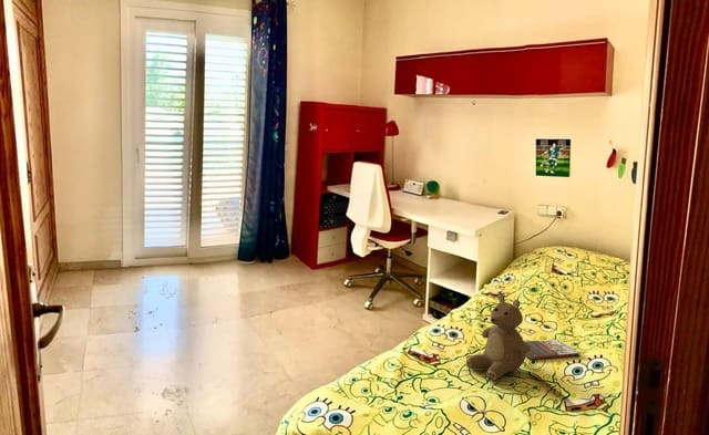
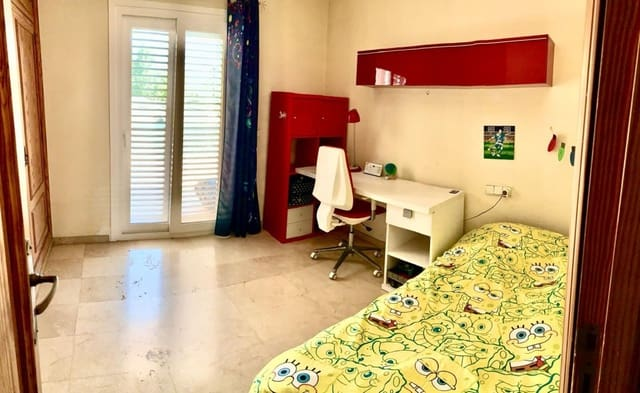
- teddy bear [465,293,532,382]
- comic book [524,339,582,361]
